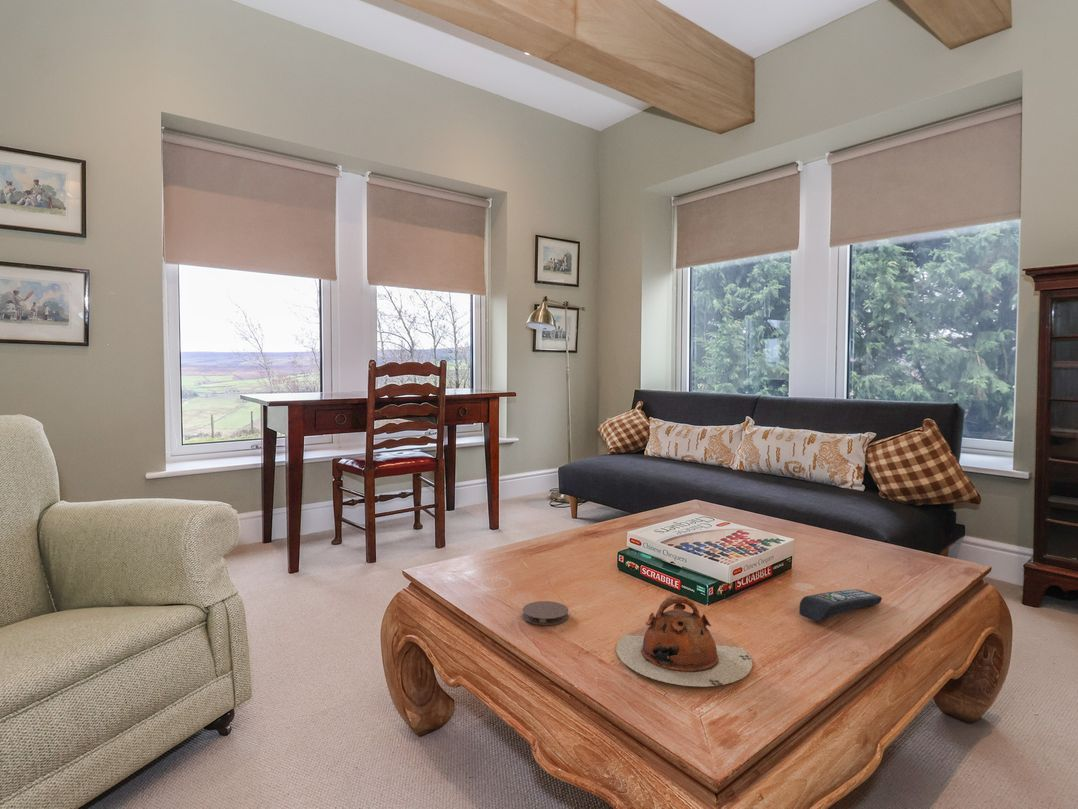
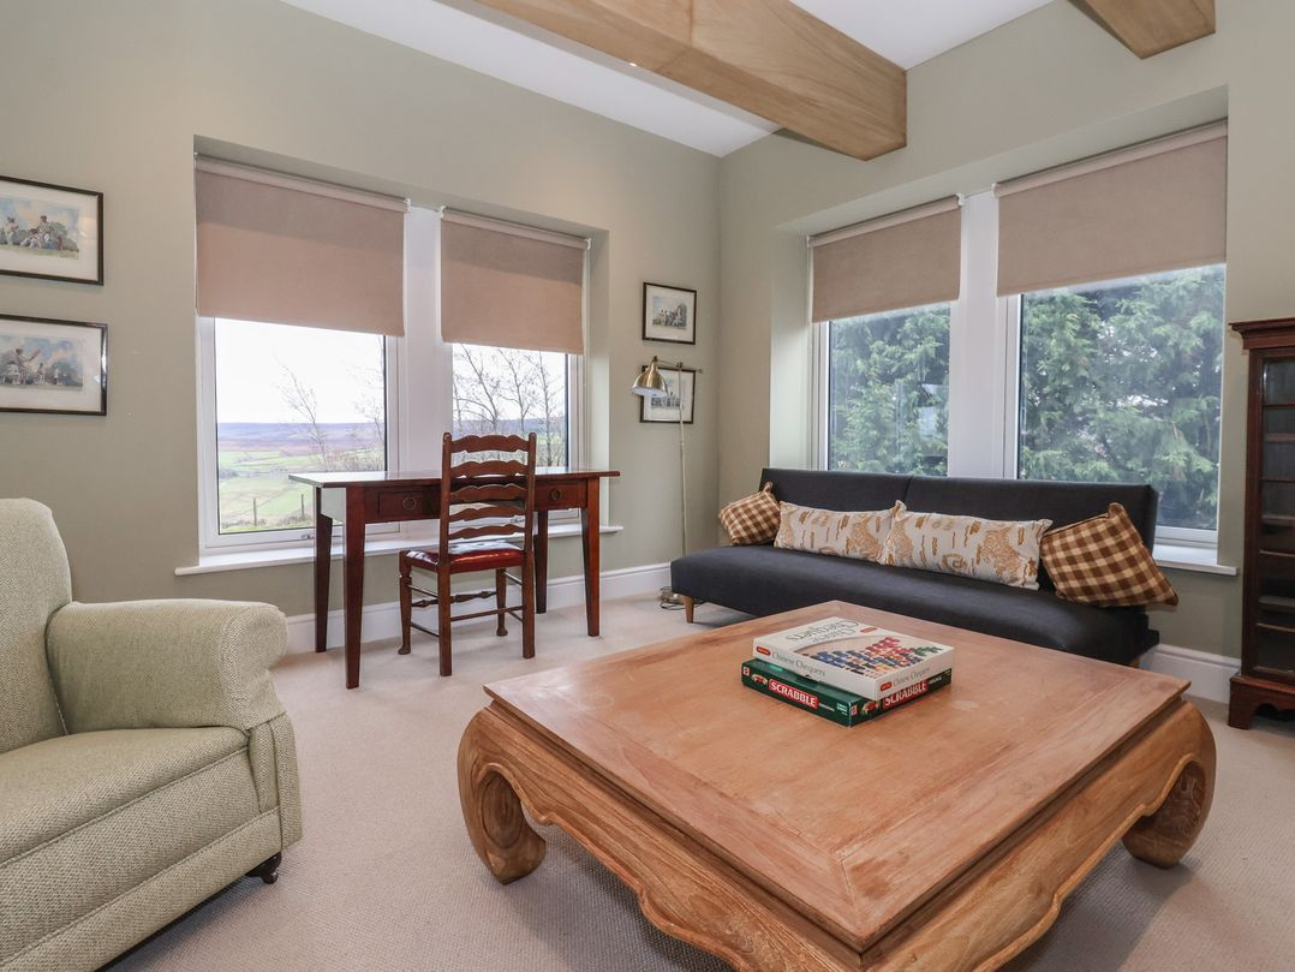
- teapot [615,594,753,688]
- coaster [522,600,570,626]
- remote control [798,588,883,623]
